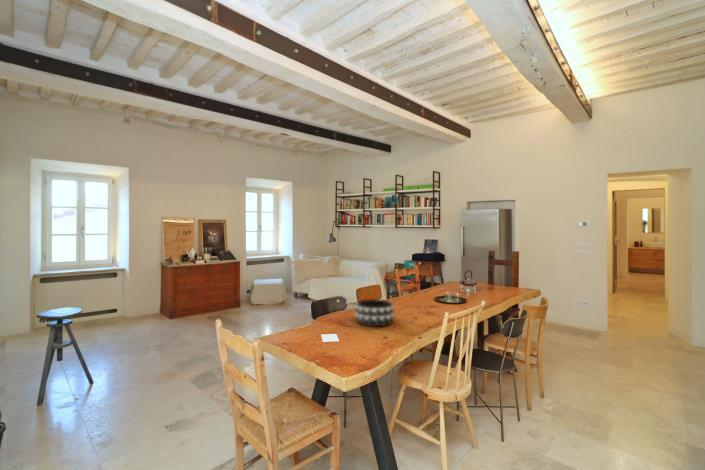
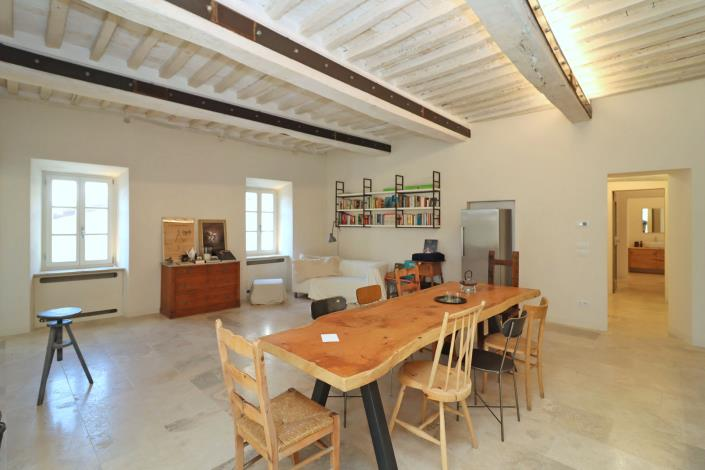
- decorative bowl [353,299,396,327]
